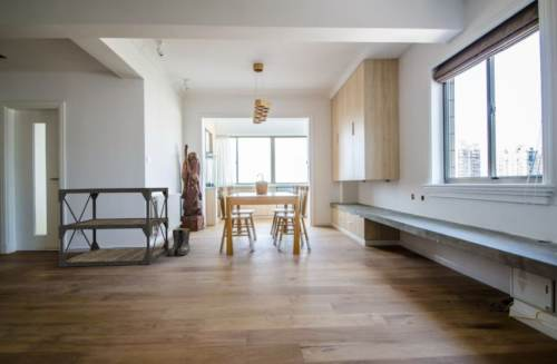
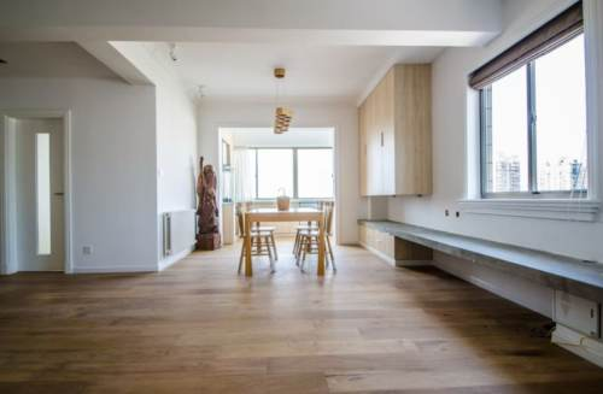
- boots [166,227,192,257]
- shelving unit [57,187,170,268]
